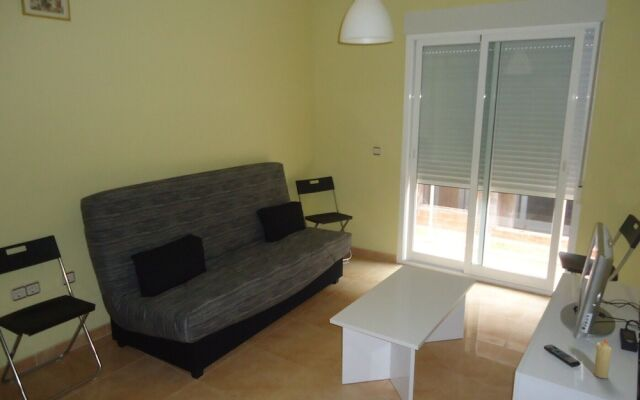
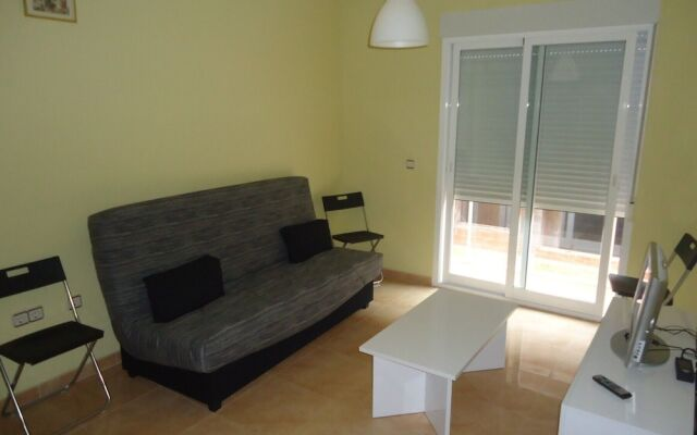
- candle [593,338,613,379]
